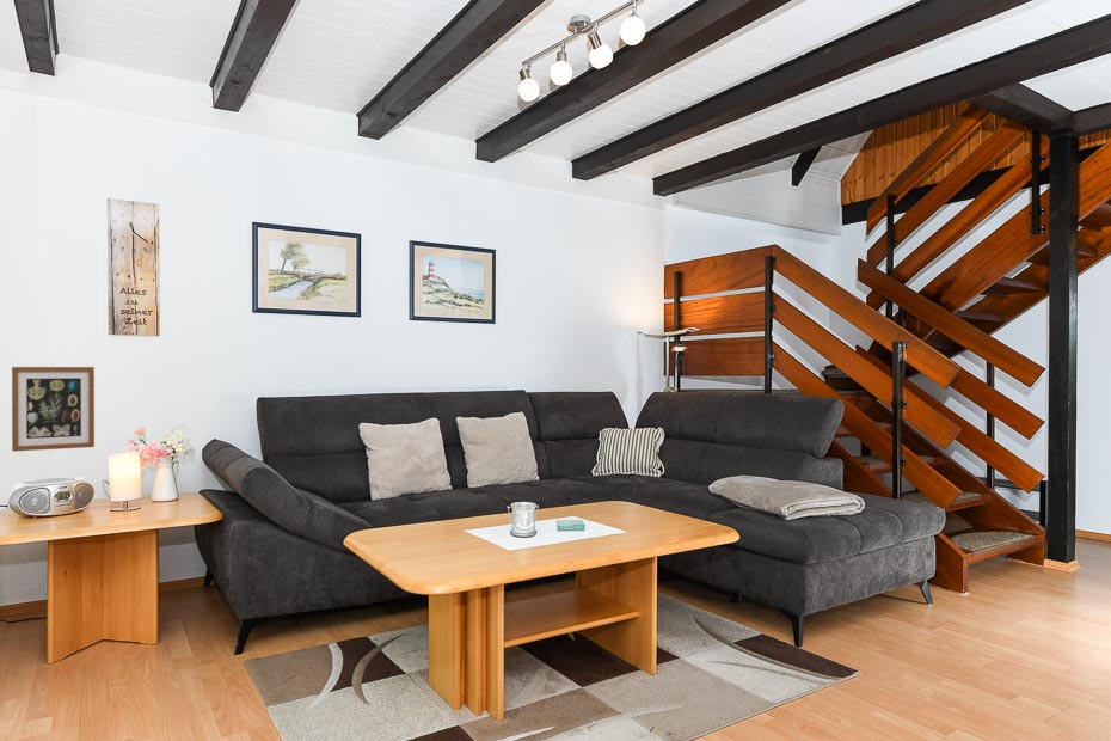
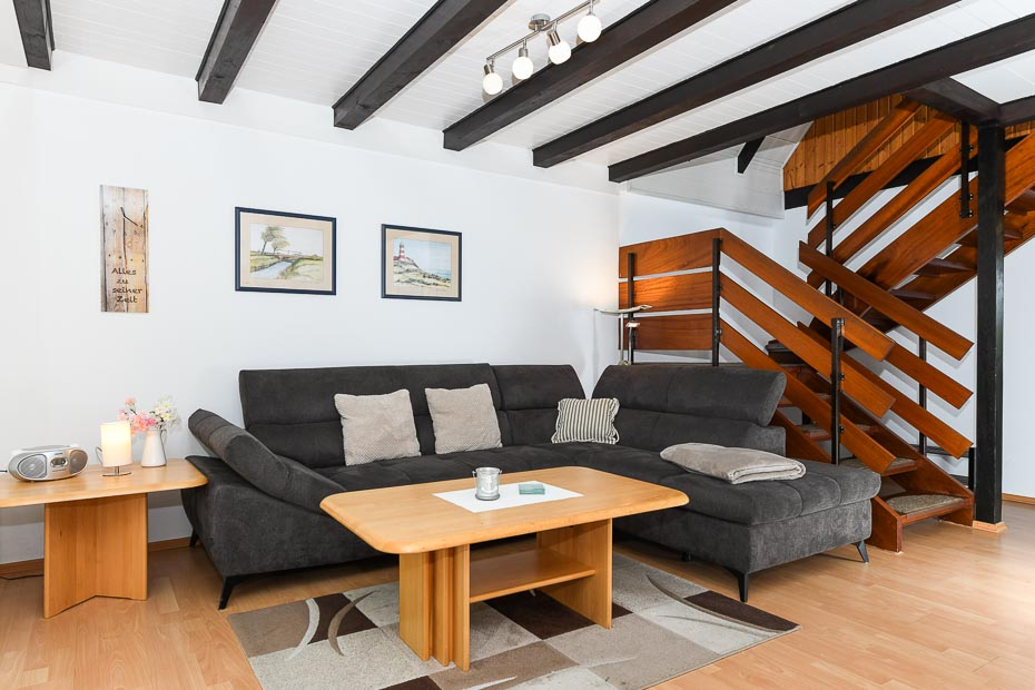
- wall art [11,366,96,453]
